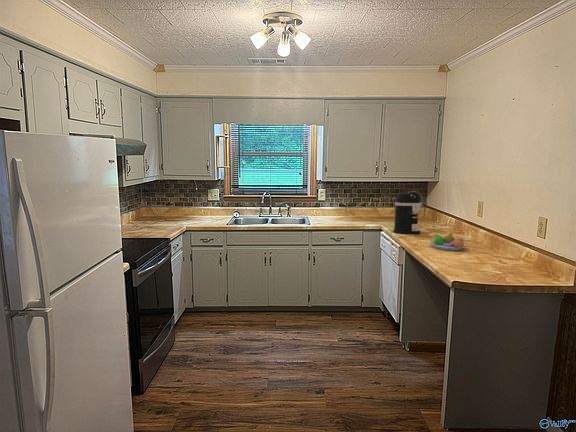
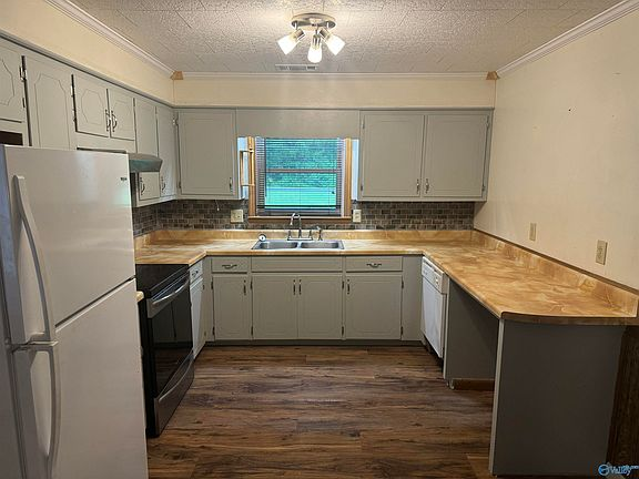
- coffee maker [392,190,423,235]
- fruit bowl [429,232,466,251]
